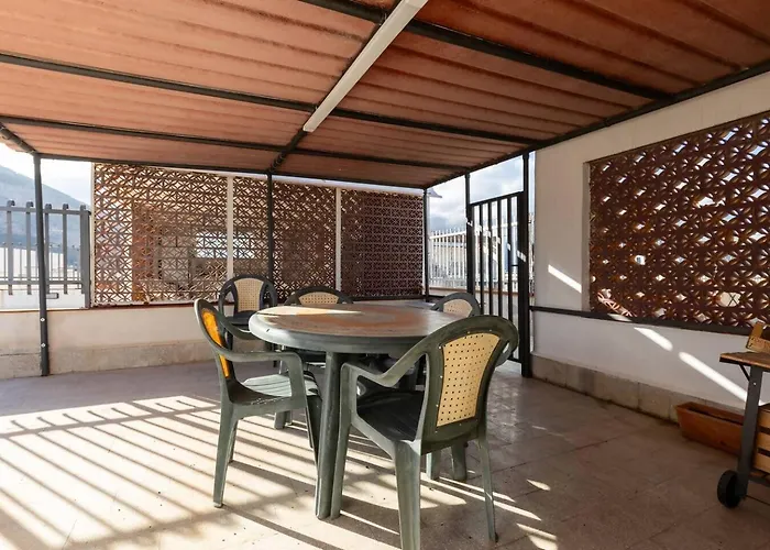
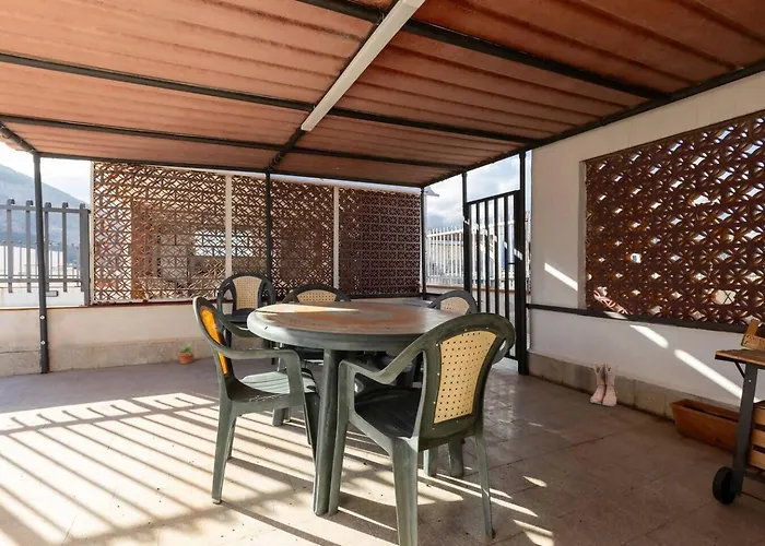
+ potted plant [176,343,199,365]
+ boots [589,361,619,407]
